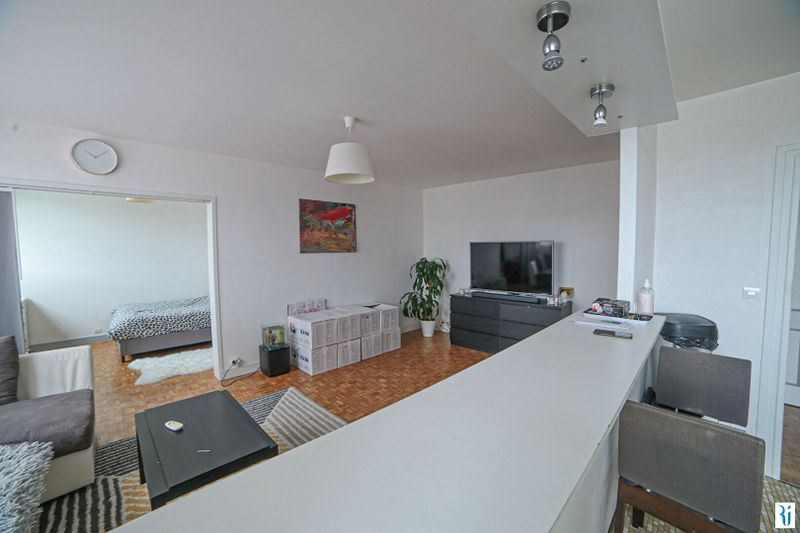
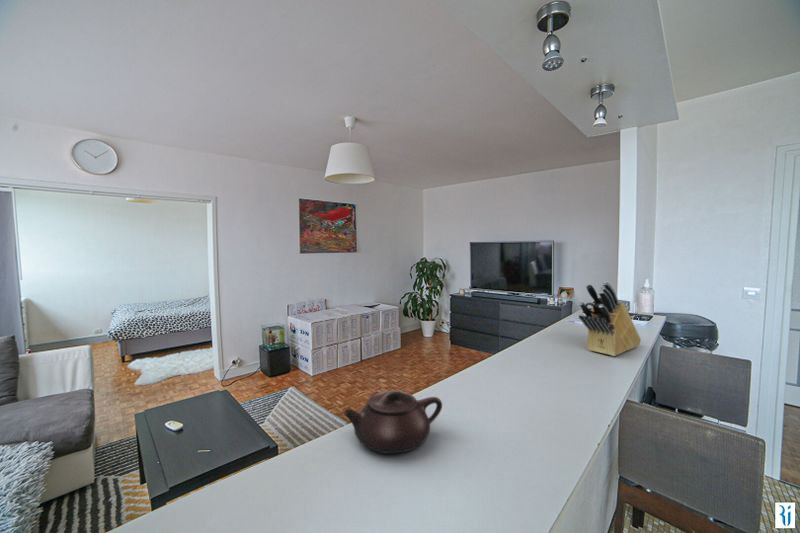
+ knife block [578,281,642,357]
+ teapot [343,389,443,455]
